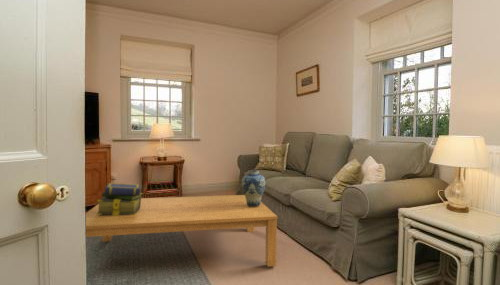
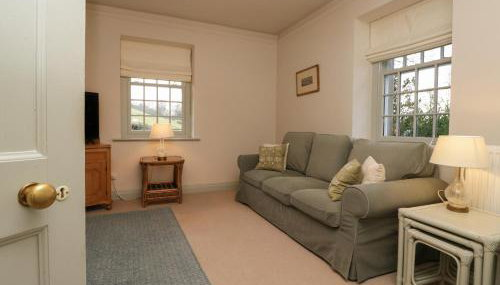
- stack of books [96,182,144,216]
- vase [241,169,267,207]
- coffee table [85,194,278,268]
